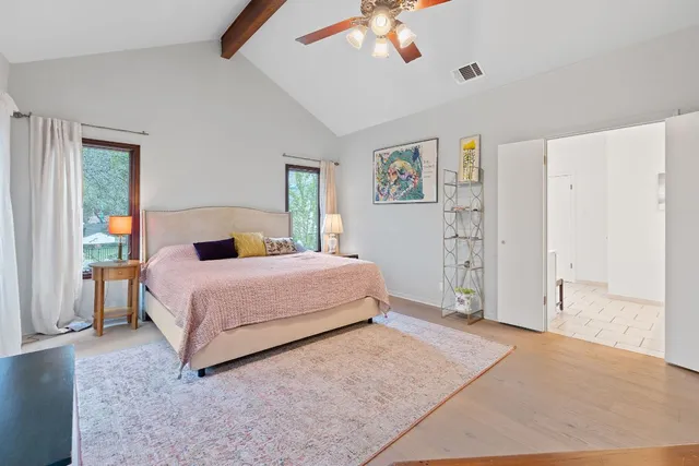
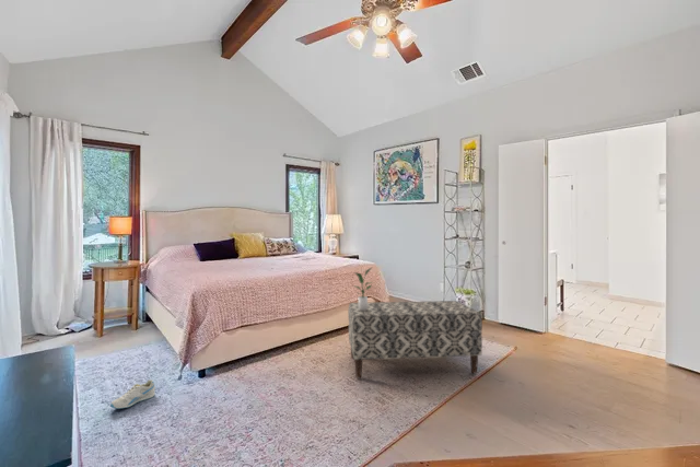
+ sneaker [109,378,156,410]
+ potted plant [351,266,374,311]
+ bench [347,300,483,380]
